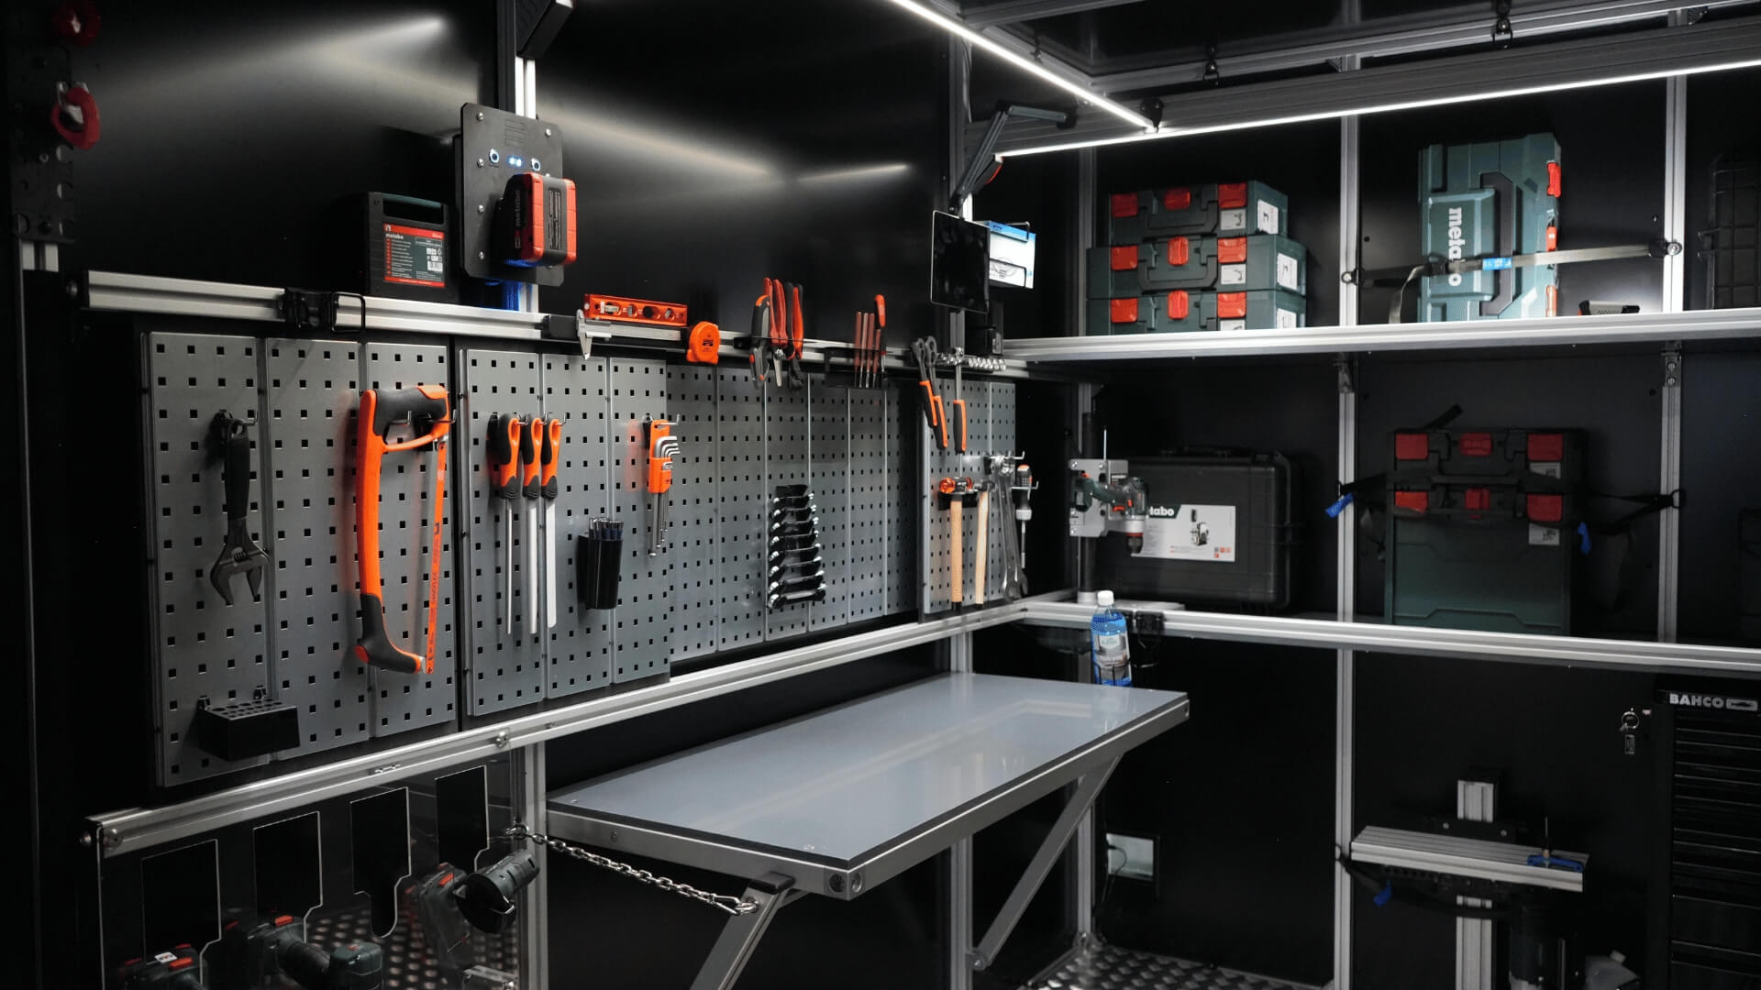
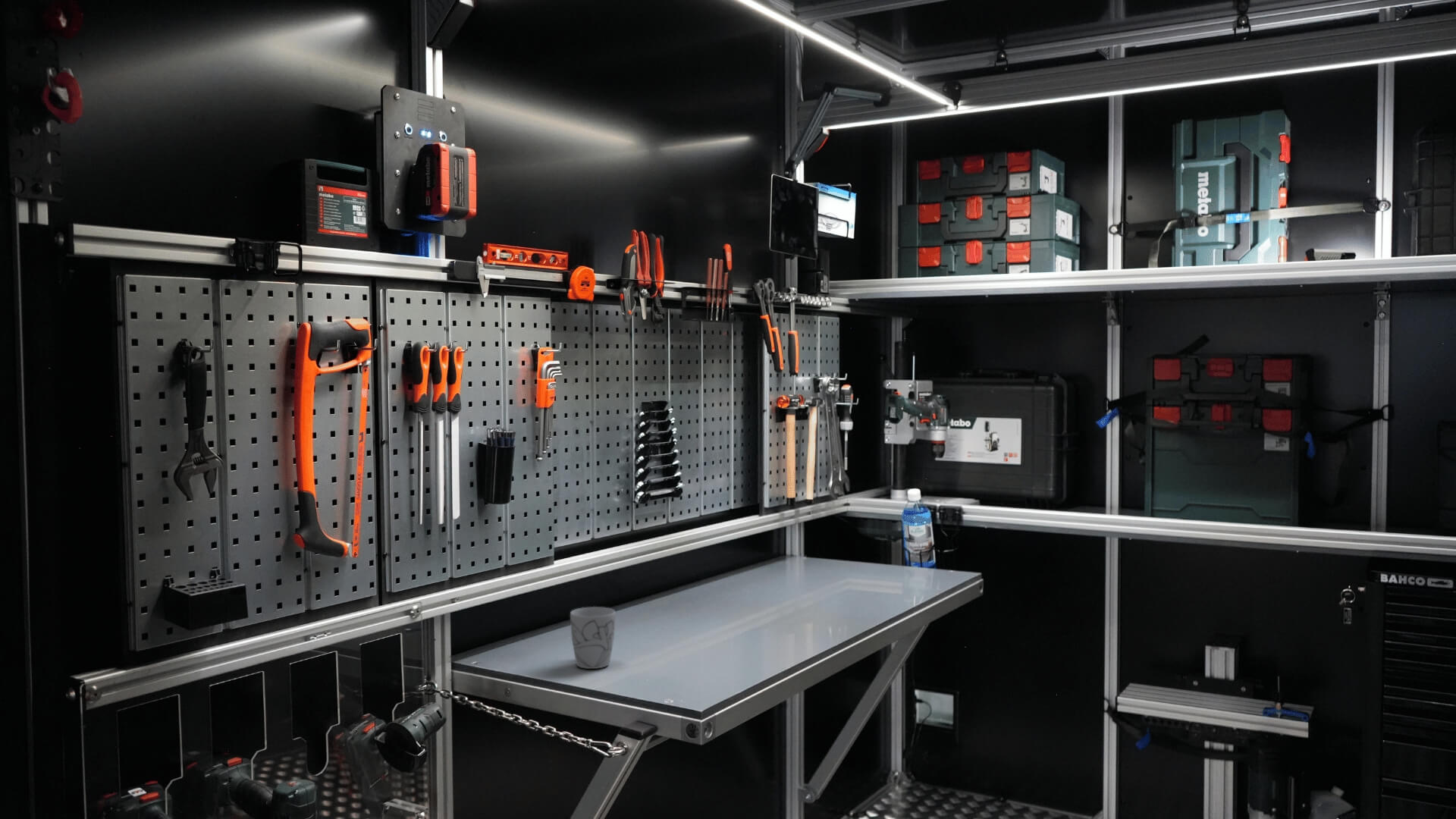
+ mug [570,606,617,670]
